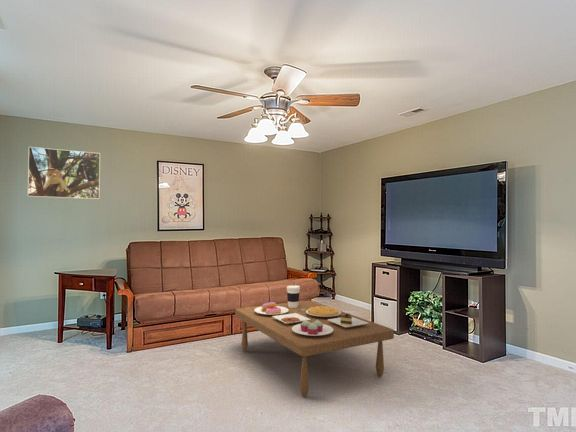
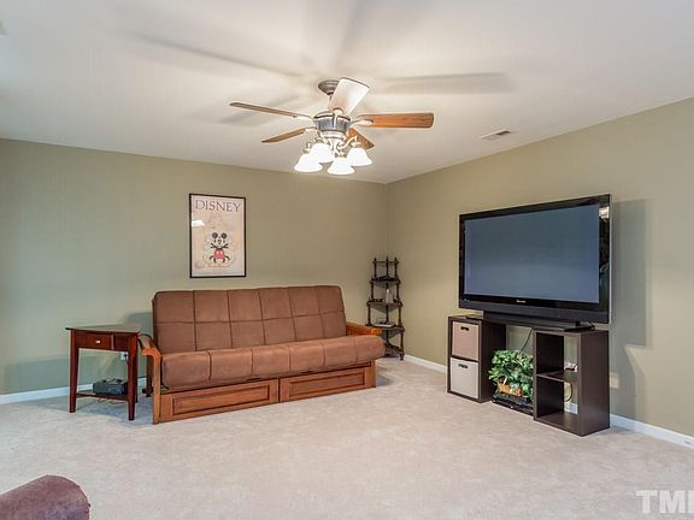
- coffee table [234,284,395,398]
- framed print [27,146,101,200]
